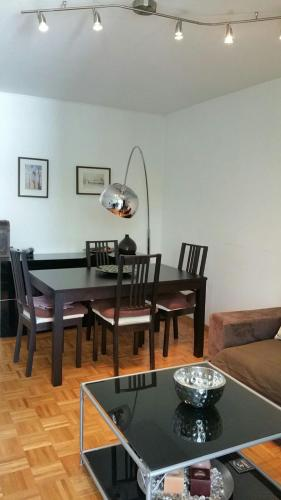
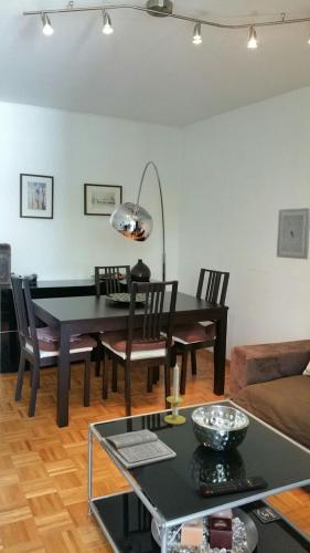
+ book [100,428,178,470]
+ wall art [276,207,310,260]
+ candle [163,364,186,426]
+ remote control [199,474,269,498]
